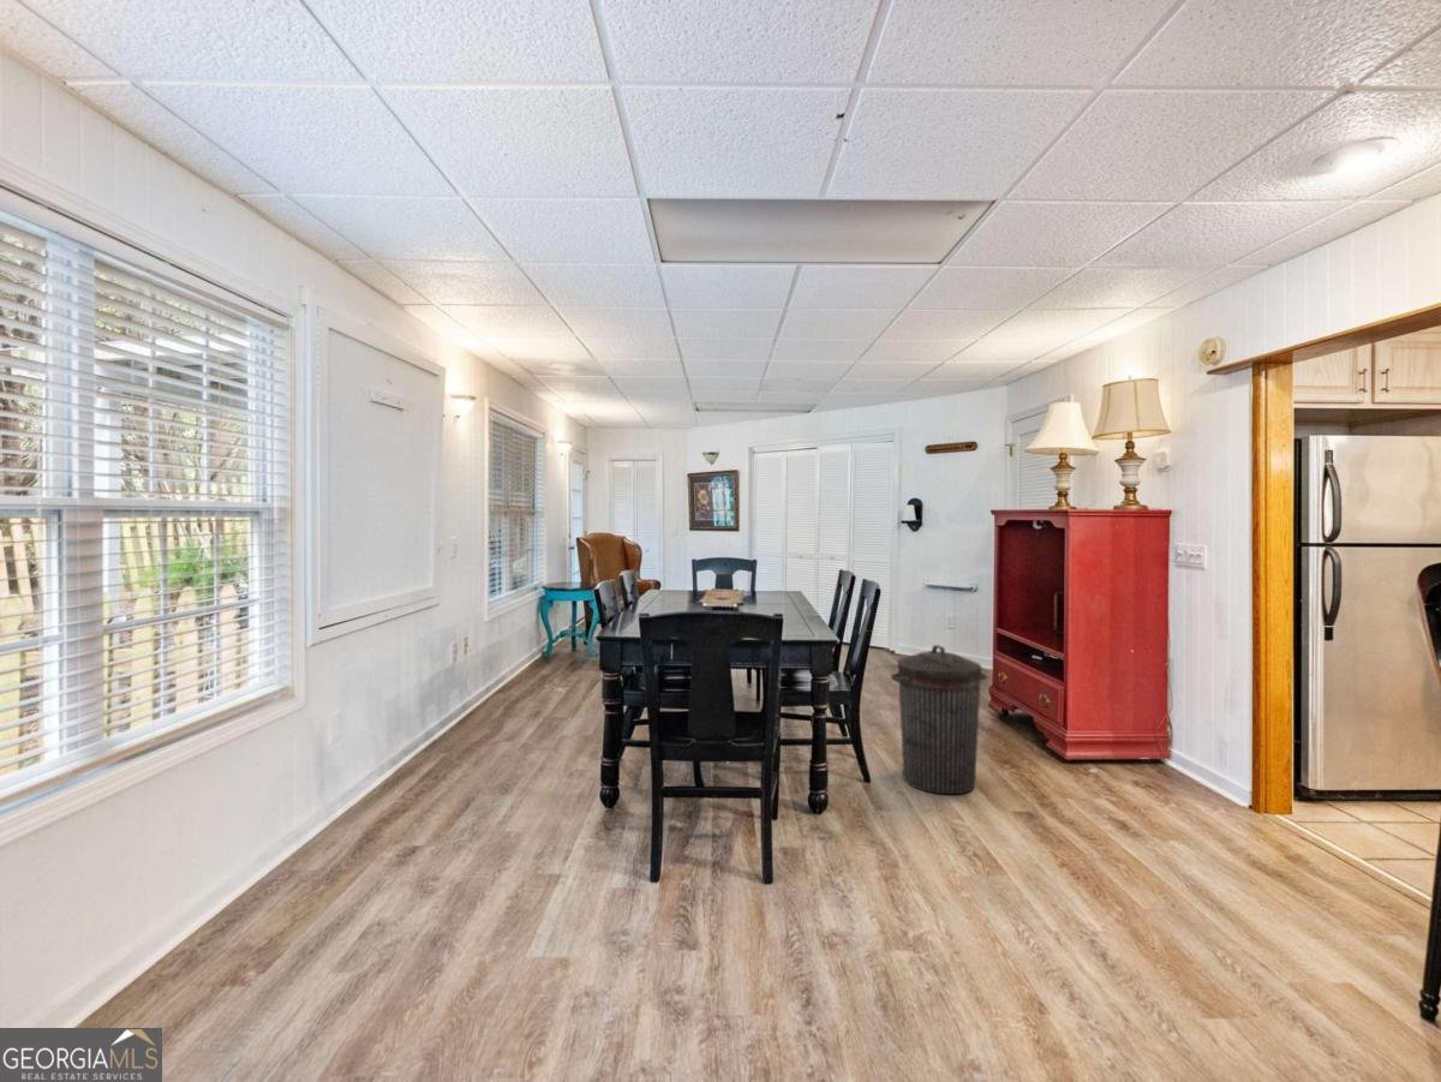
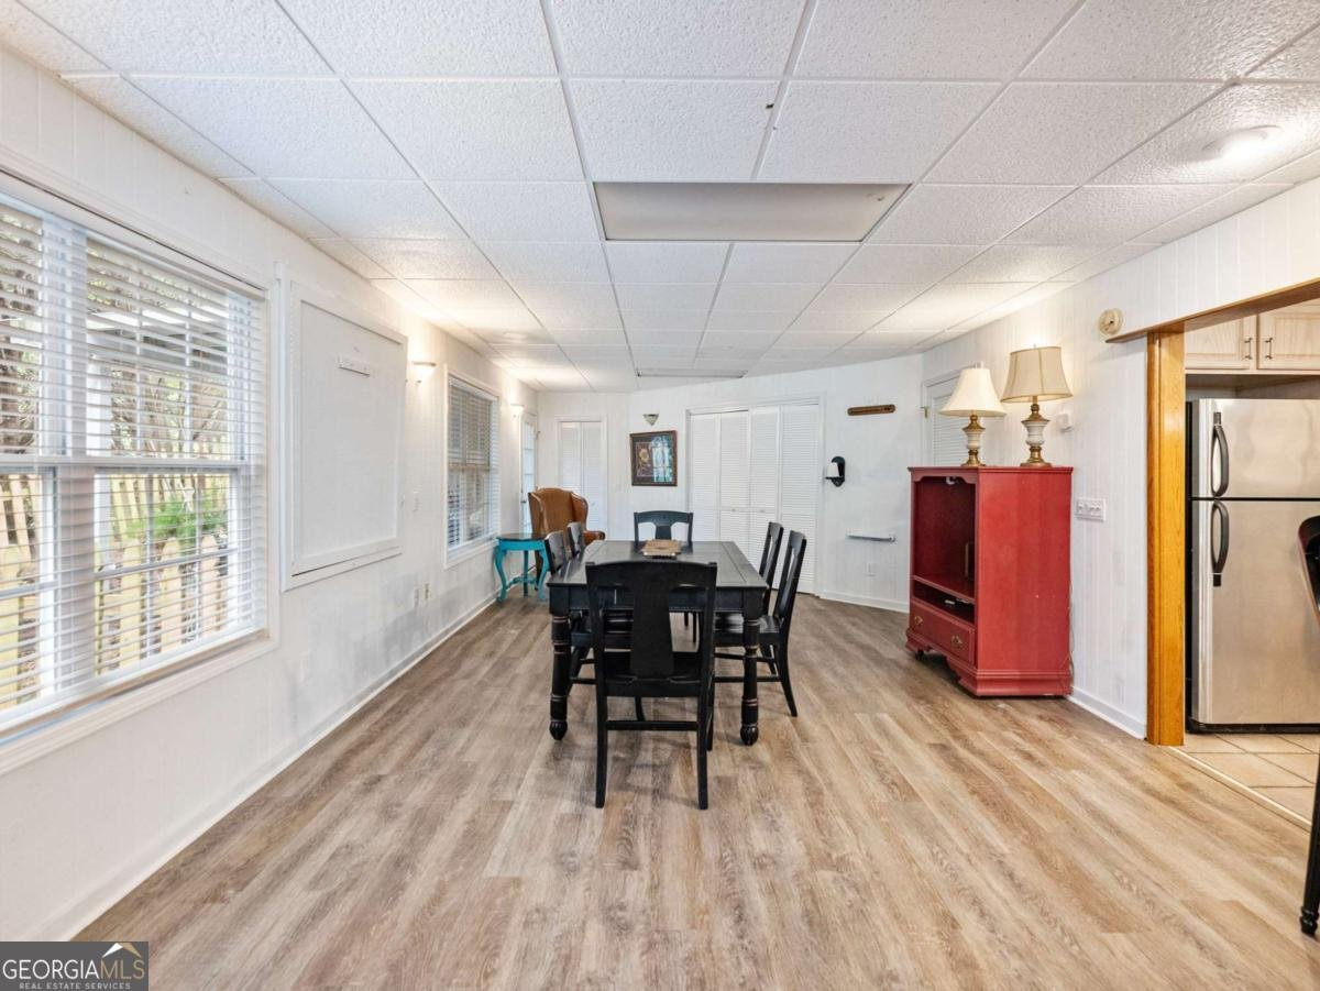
- trash can [890,644,988,795]
